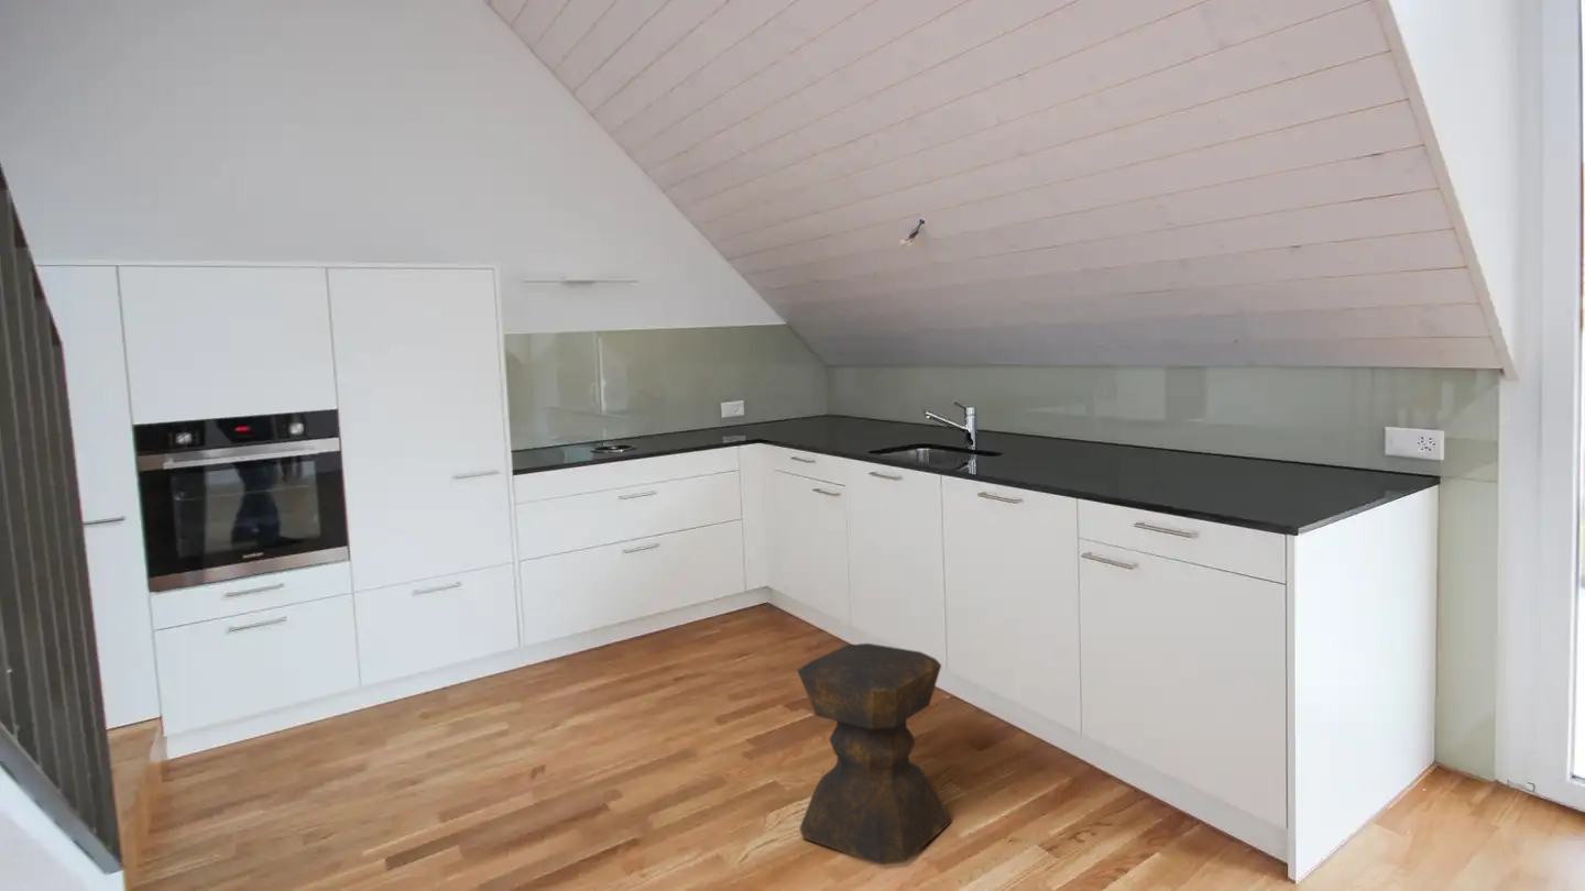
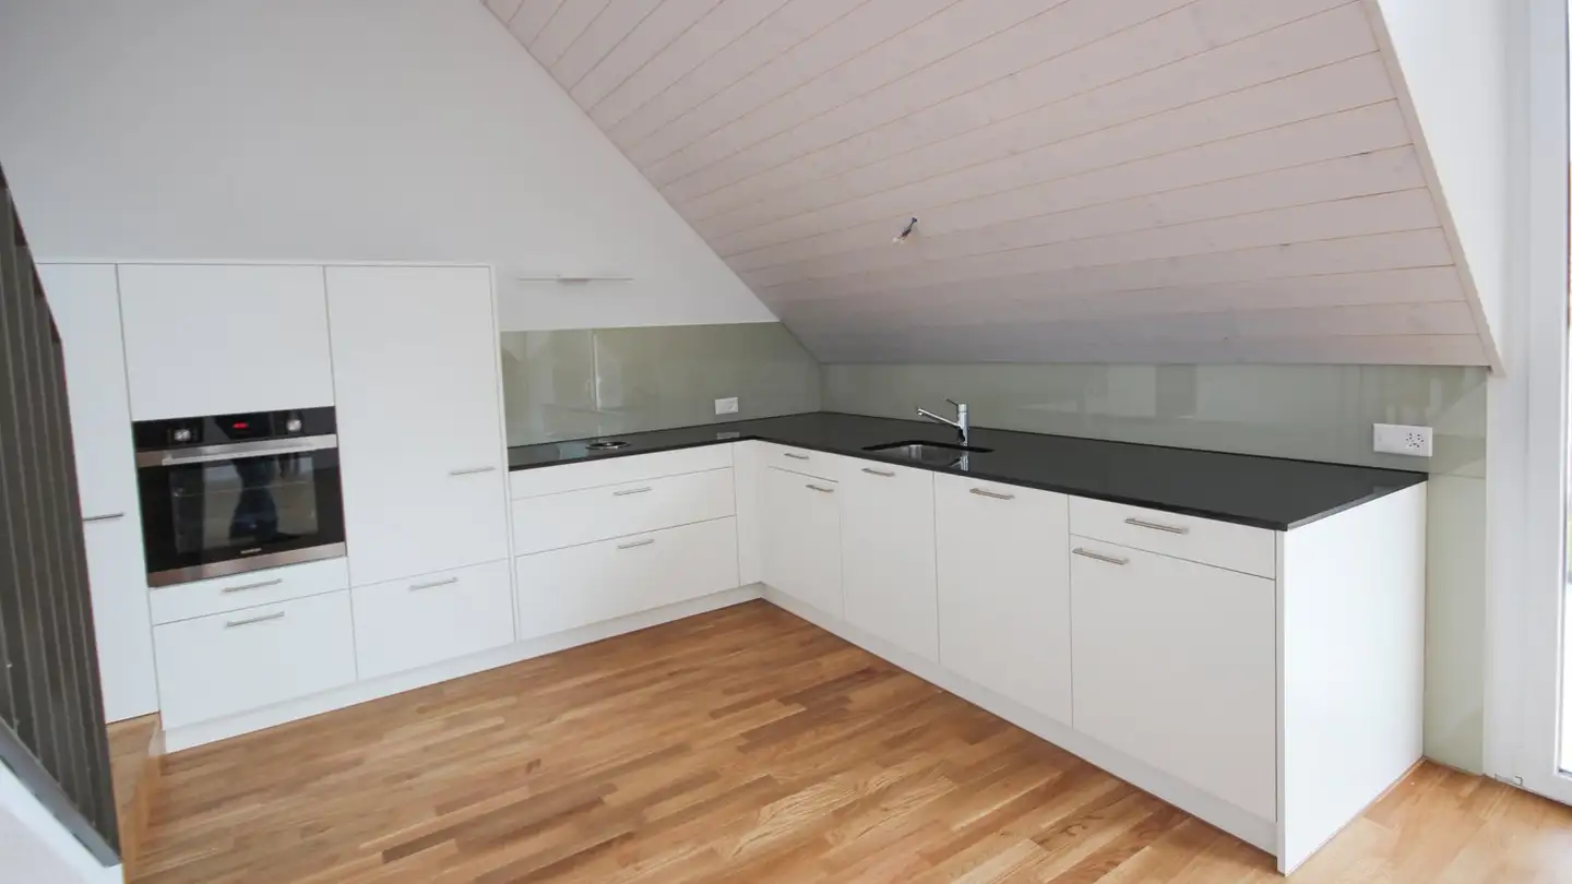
- stool [796,642,953,866]
